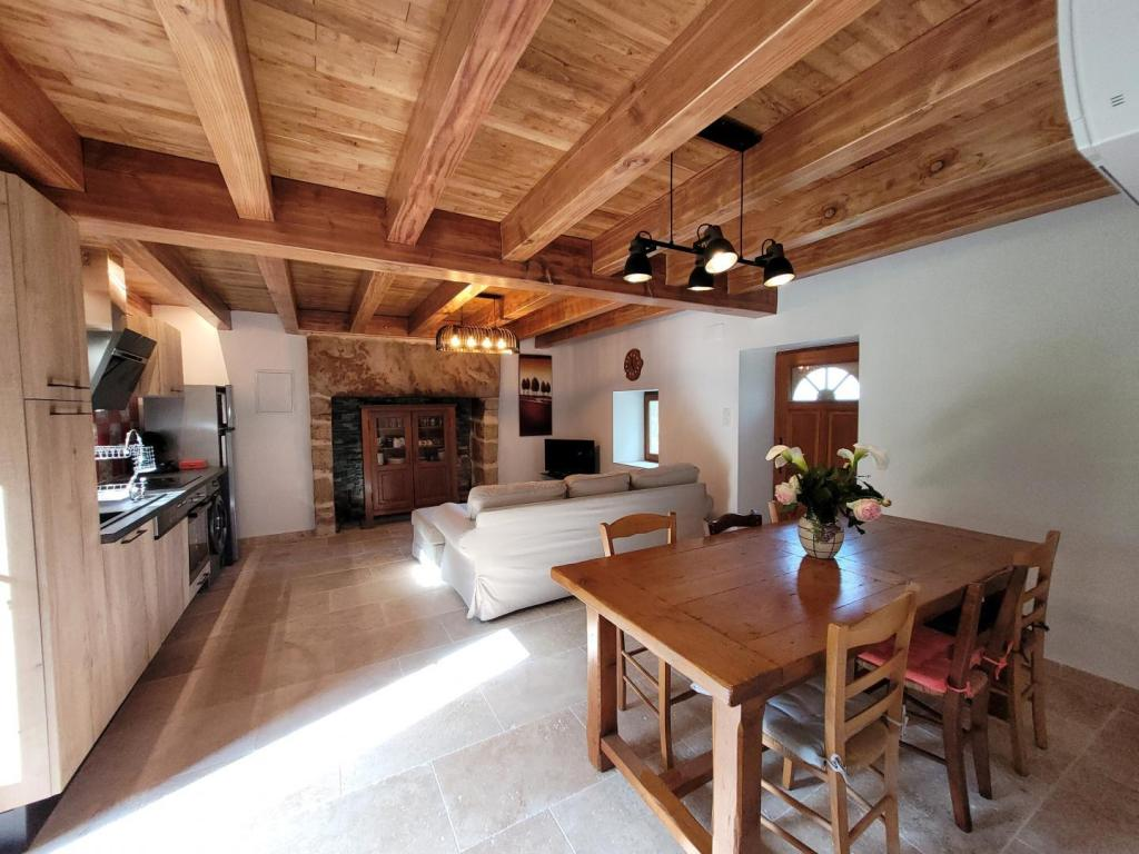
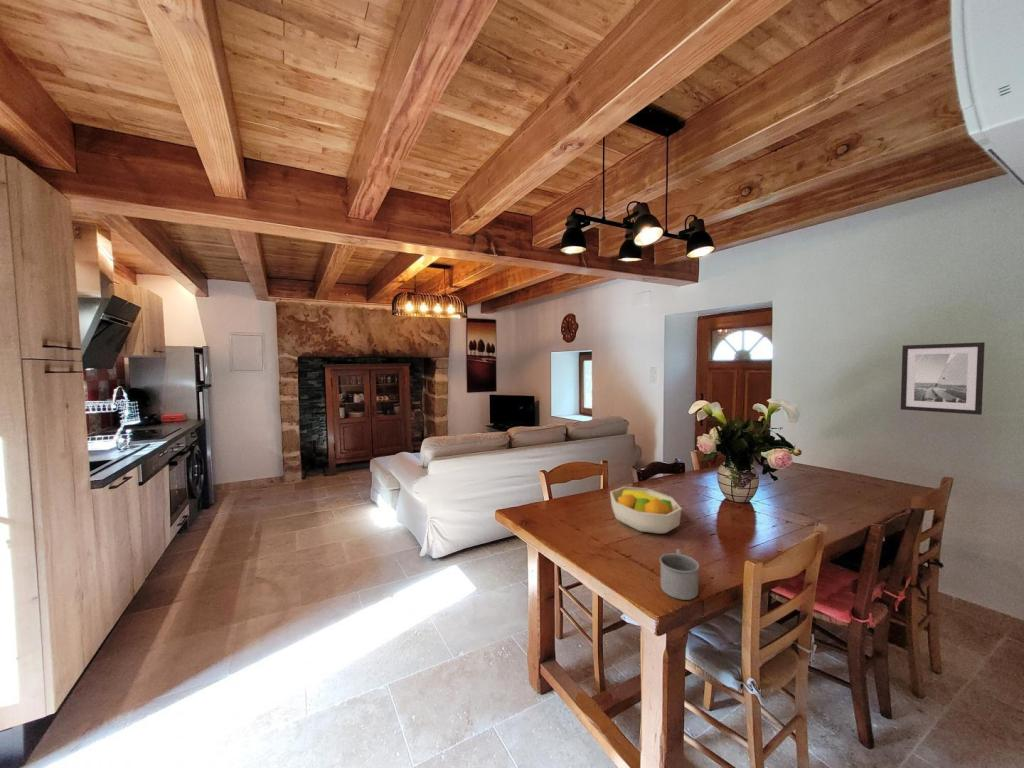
+ fruit bowl [609,486,683,535]
+ wall art [900,341,986,416]
+ mug [659,548,700,601]
